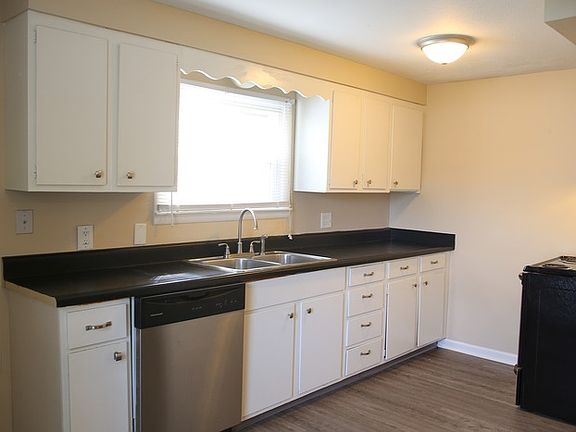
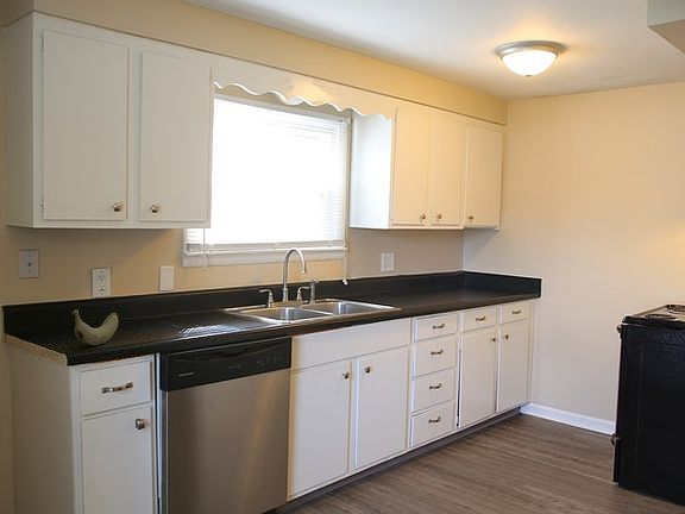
+ banana [71,308,119,346]
